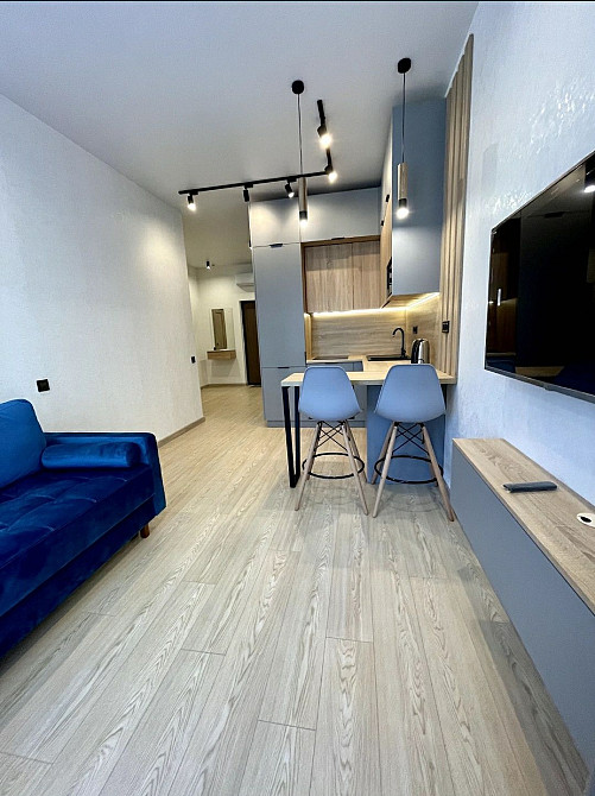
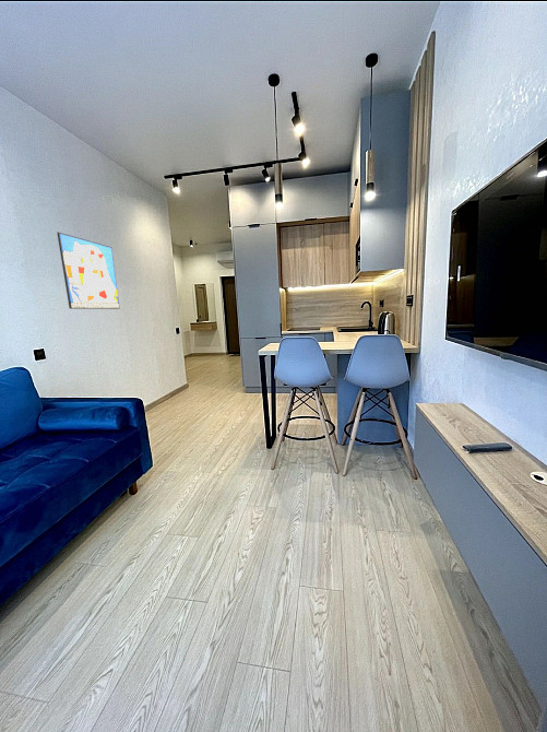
+ wall art [56,231,121,310]
